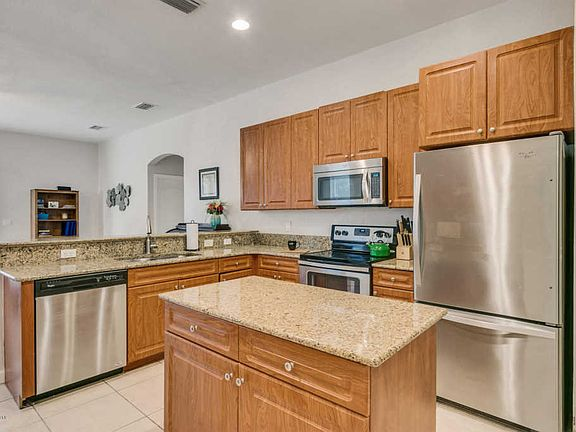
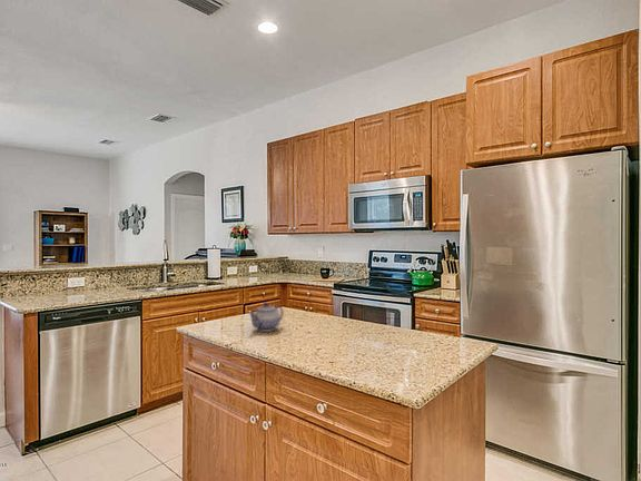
+ teapot [247,302,285,333]
